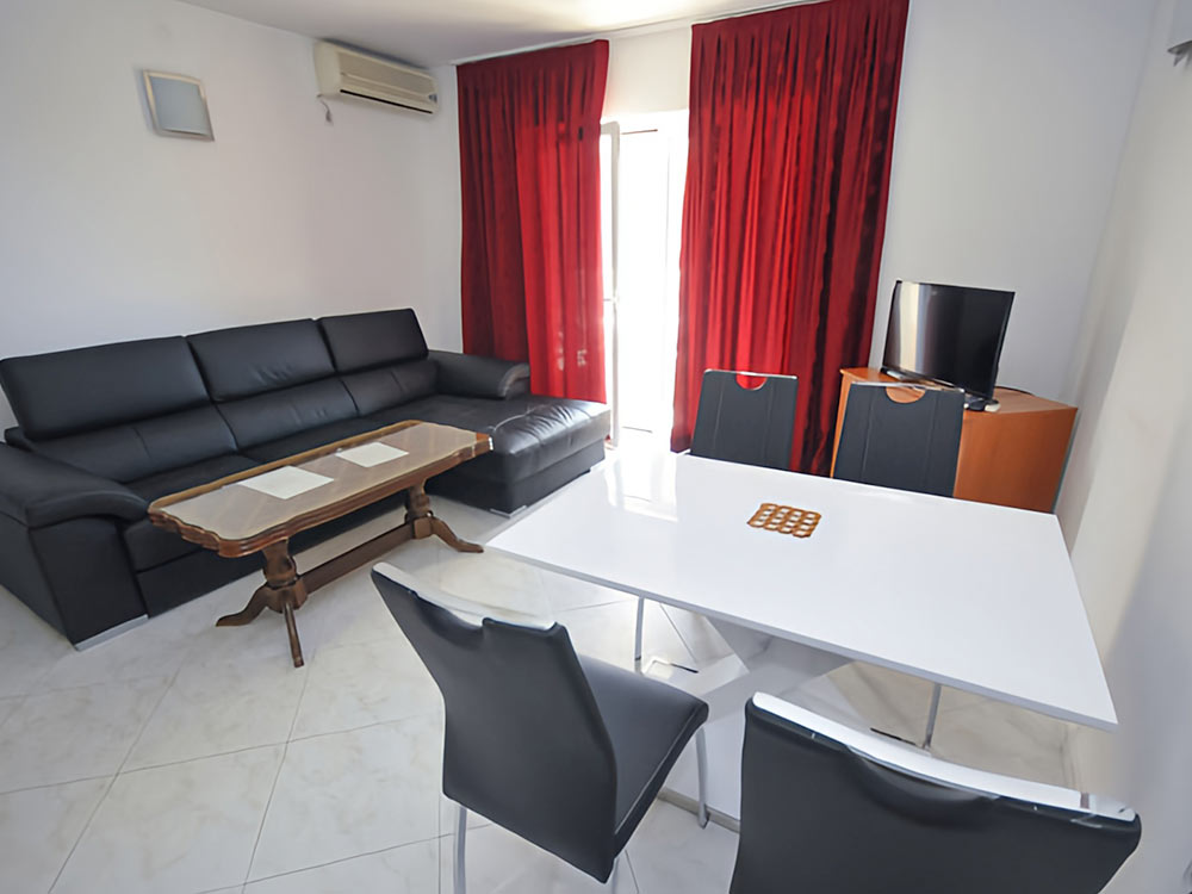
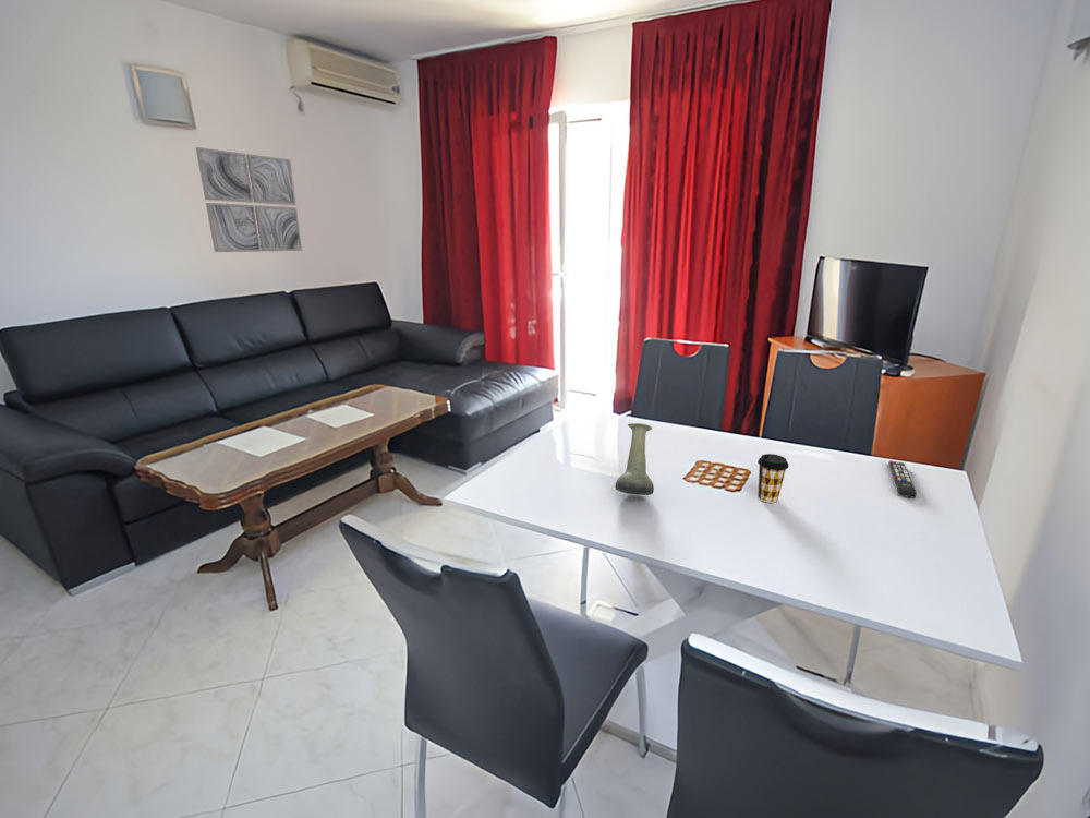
+ vase [615,422,655,496]
+ wall art [194,146,303,253]
+ coffee cup [756,453,789,504]
+ remote control [887,459,918,500]
